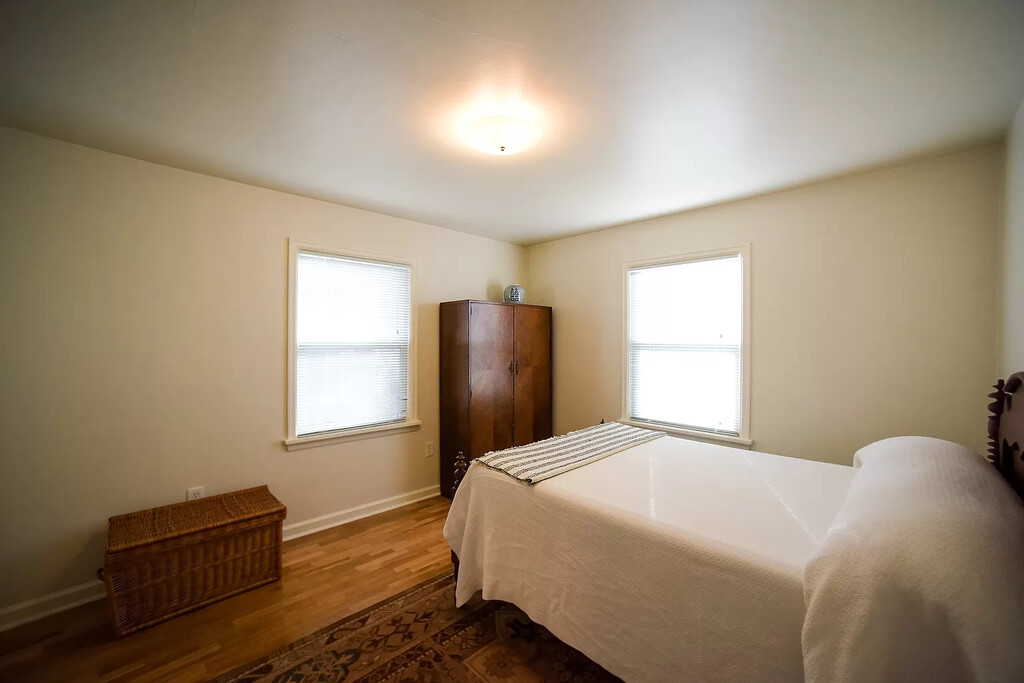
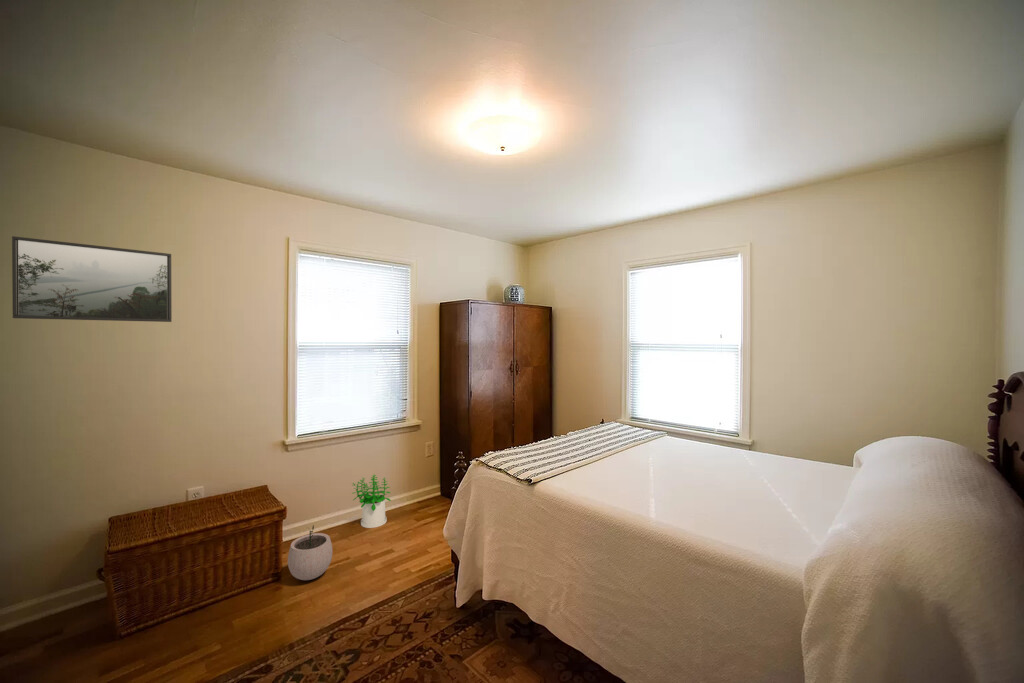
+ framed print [11,235,173,323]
+ plant pot [287,524,333,581]
+ potted plant [350,473,392,529]
